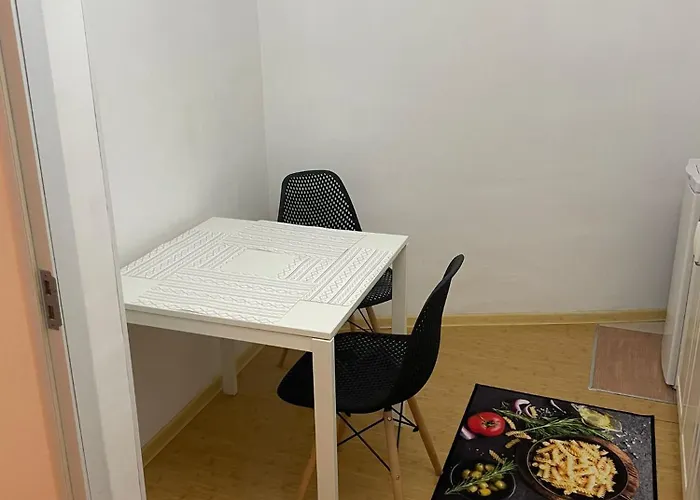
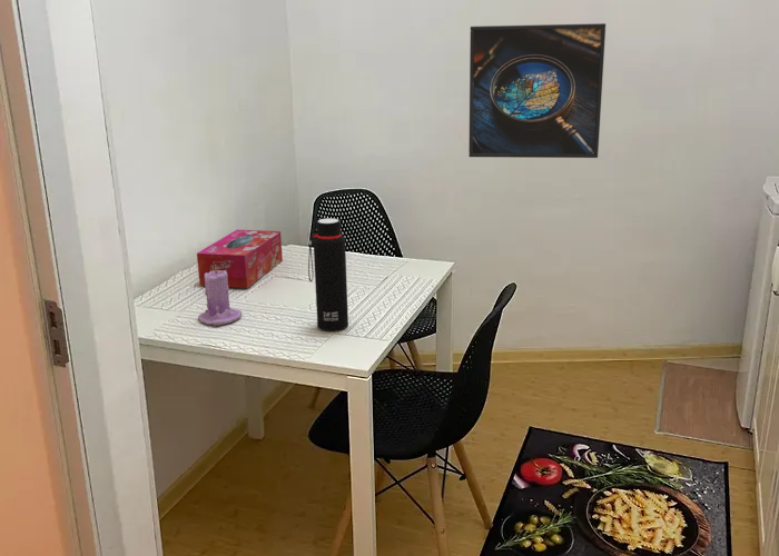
+ tissue box [196,229,284,289]
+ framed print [467,22,607,159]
+ water bottle [307,217,349,332]
+ candle [197,267,243,327]
